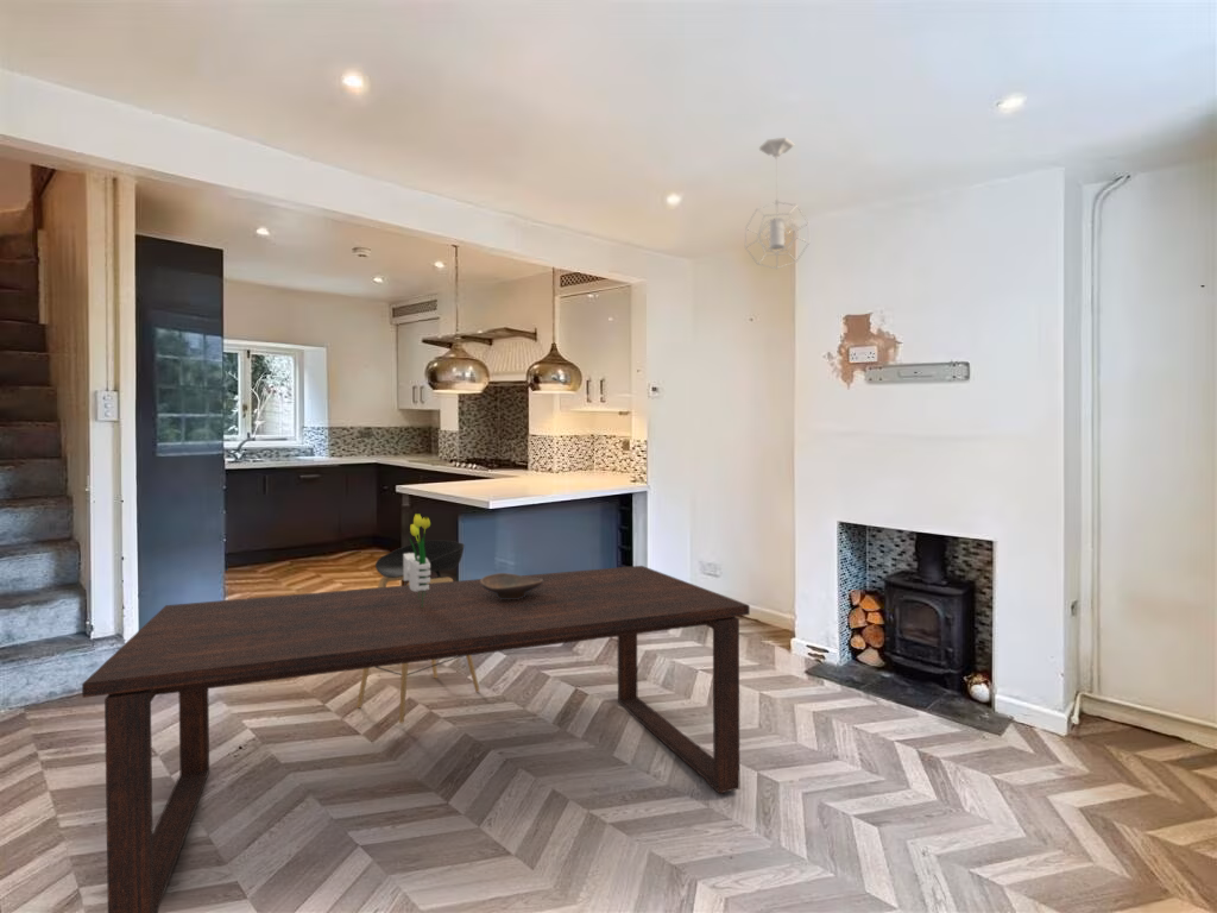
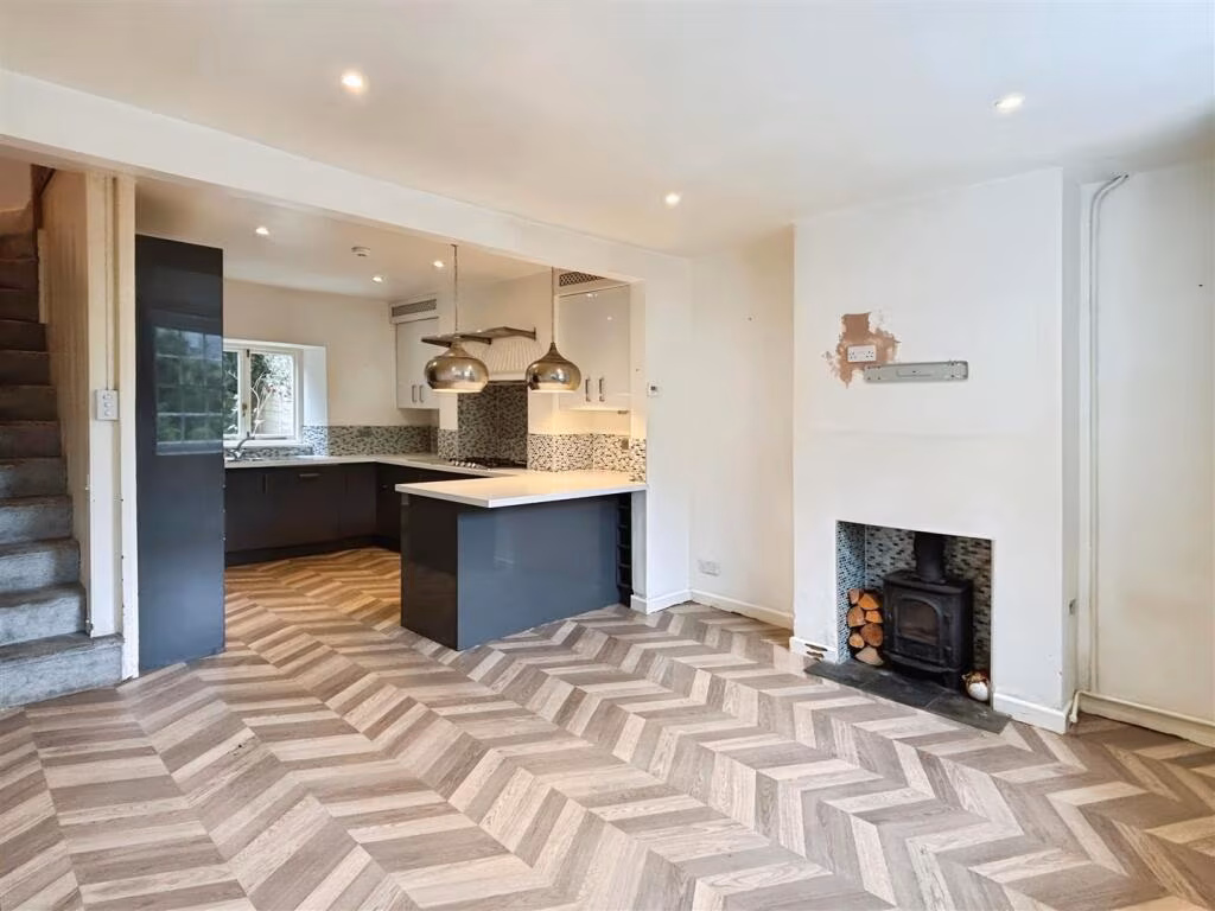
- decorative bowl [480,572,543,599]
- dining table [81,565,751,913]
- stool [355,540,480,724]
- pendant light [744,137,811,270]
- bouquet [403,512,431,607]
